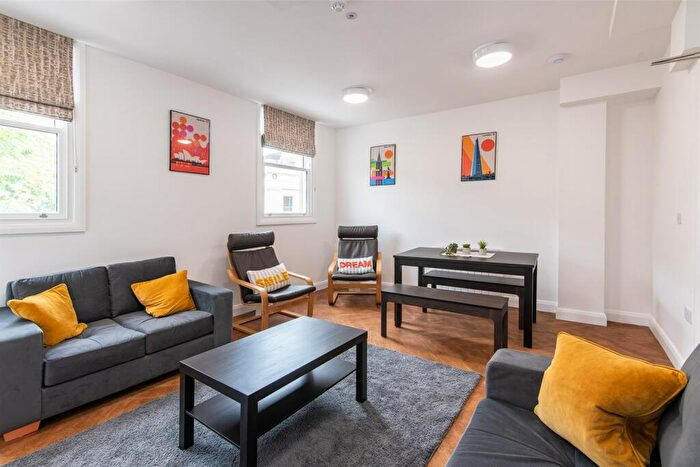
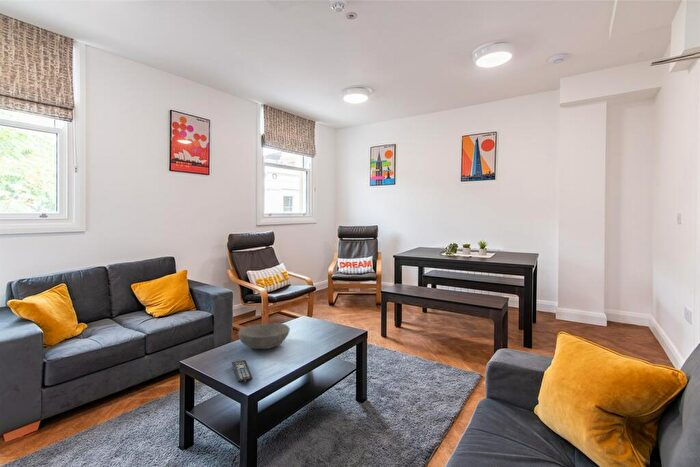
+ remote control [231,359,253,384]
+ bowl [237,322,291,350]
